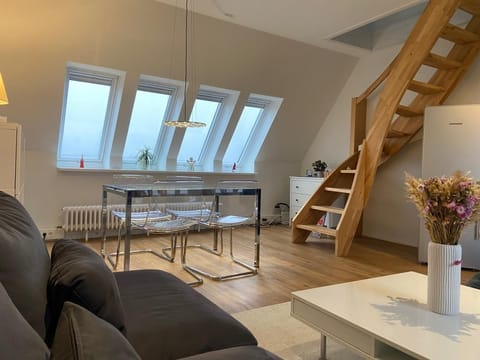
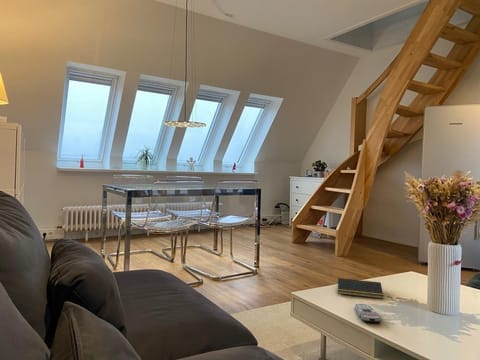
+ remote control [354,303,382,323]
+ notepad [336,277,384,300]
